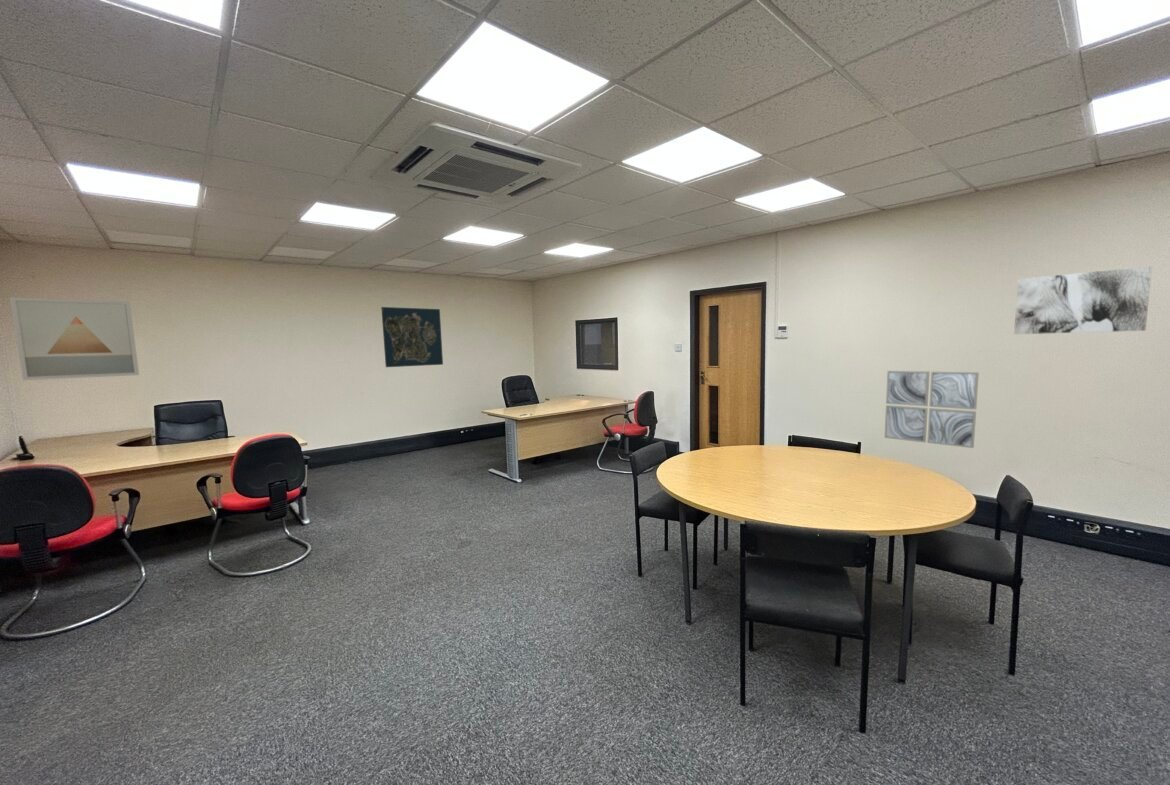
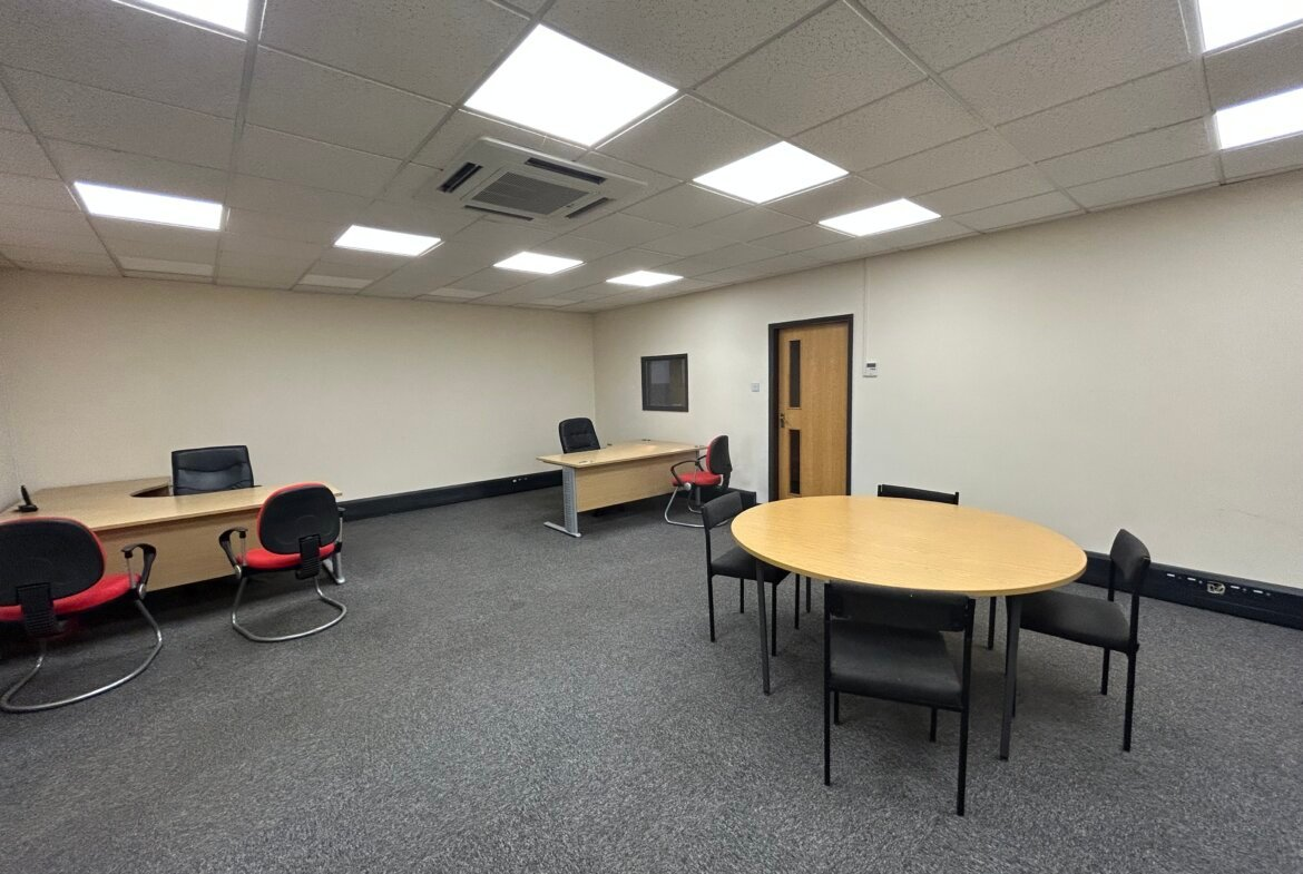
- wall art [1013,265,1153,335]
- wall art [9,296,140,381]
- map [380,306,444,368]
- wall art [884,370,980,449]
